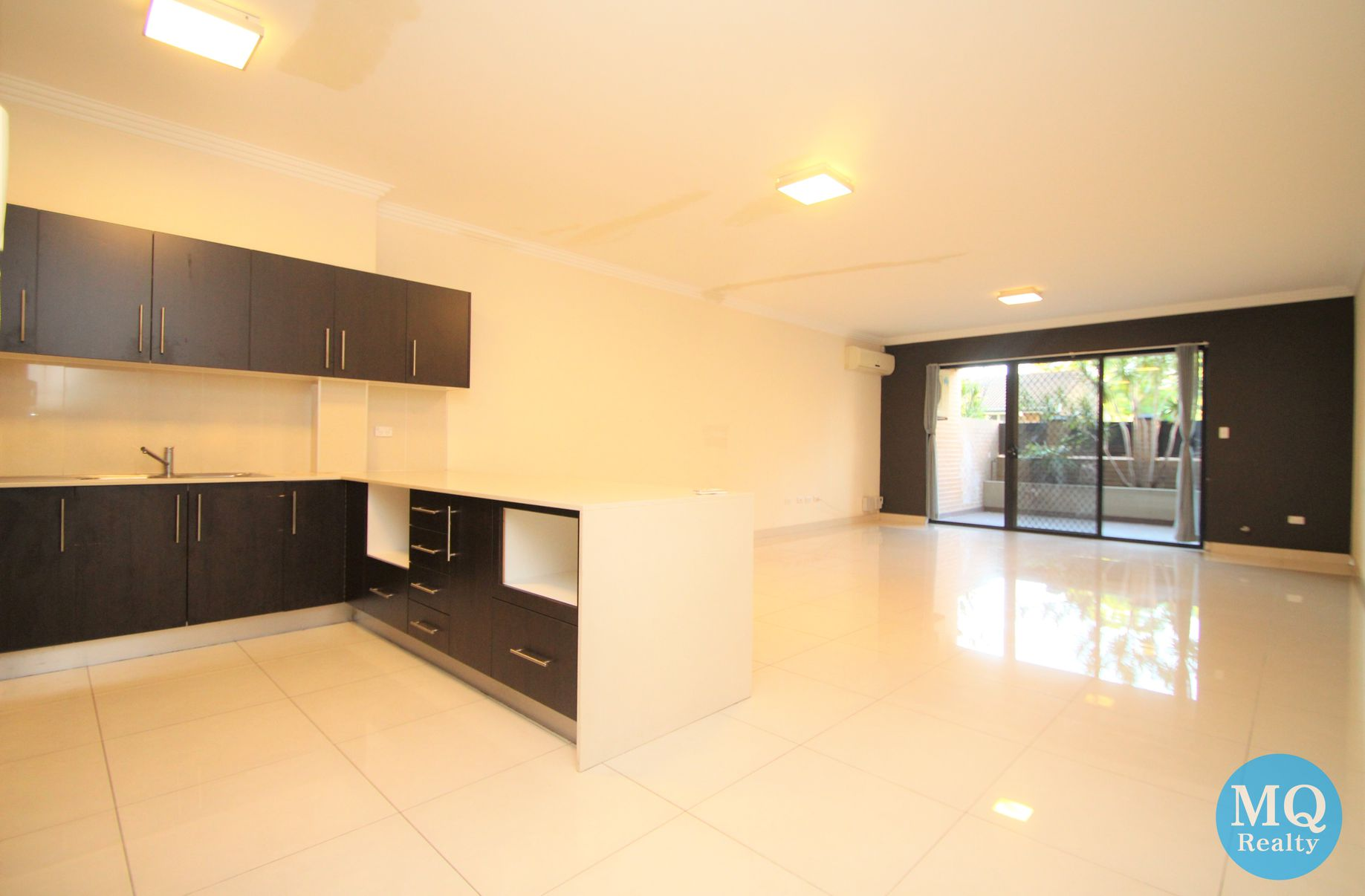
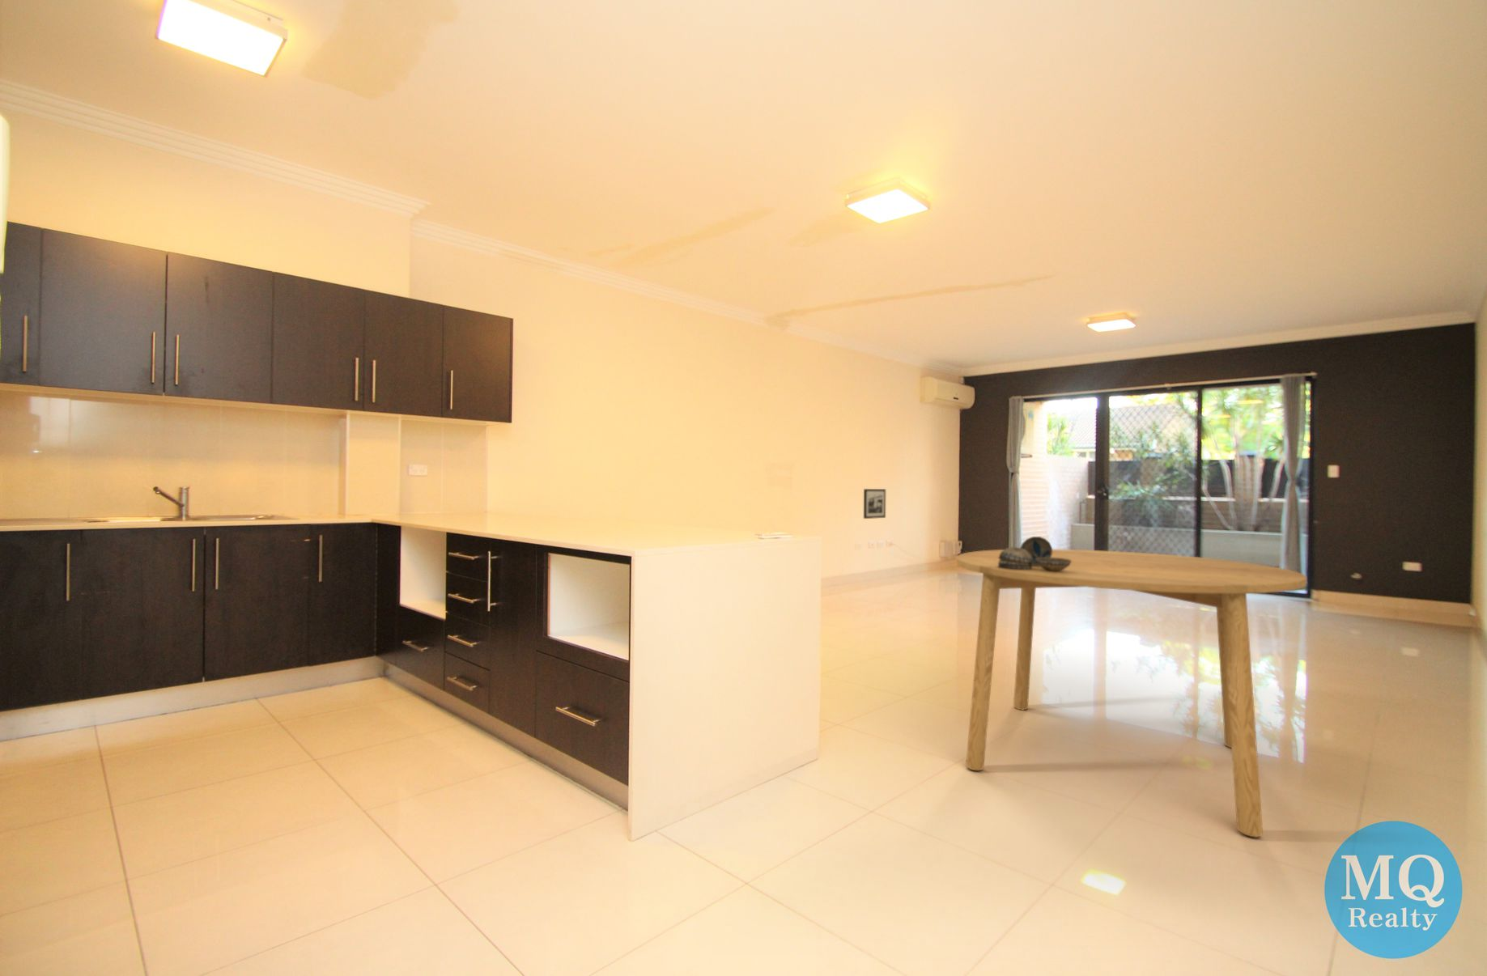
+ picture frame [863,488,887,520]
+ decorative bowl [998,536,1072,572]
+ dining table [955,549,1307,839]
